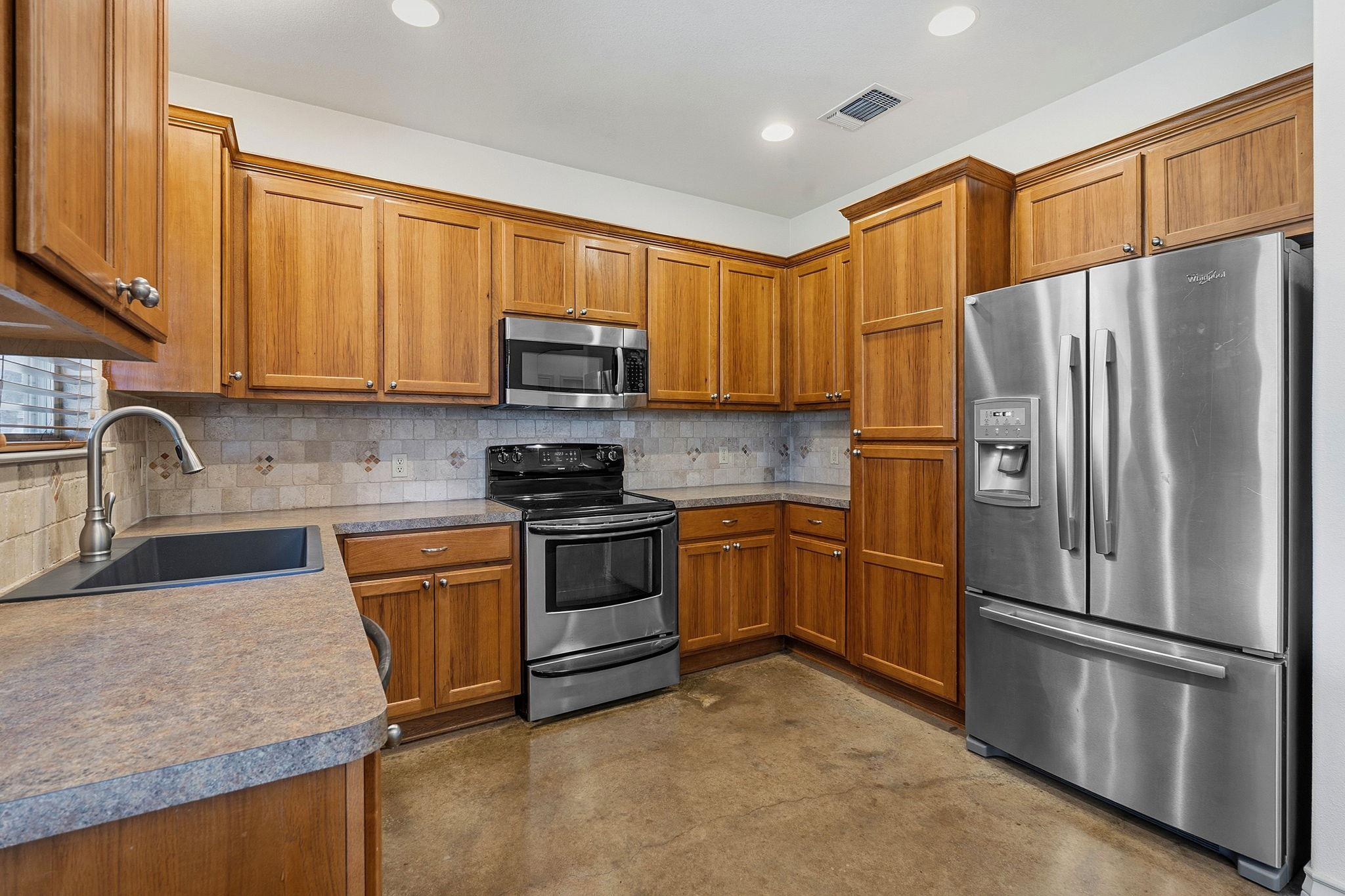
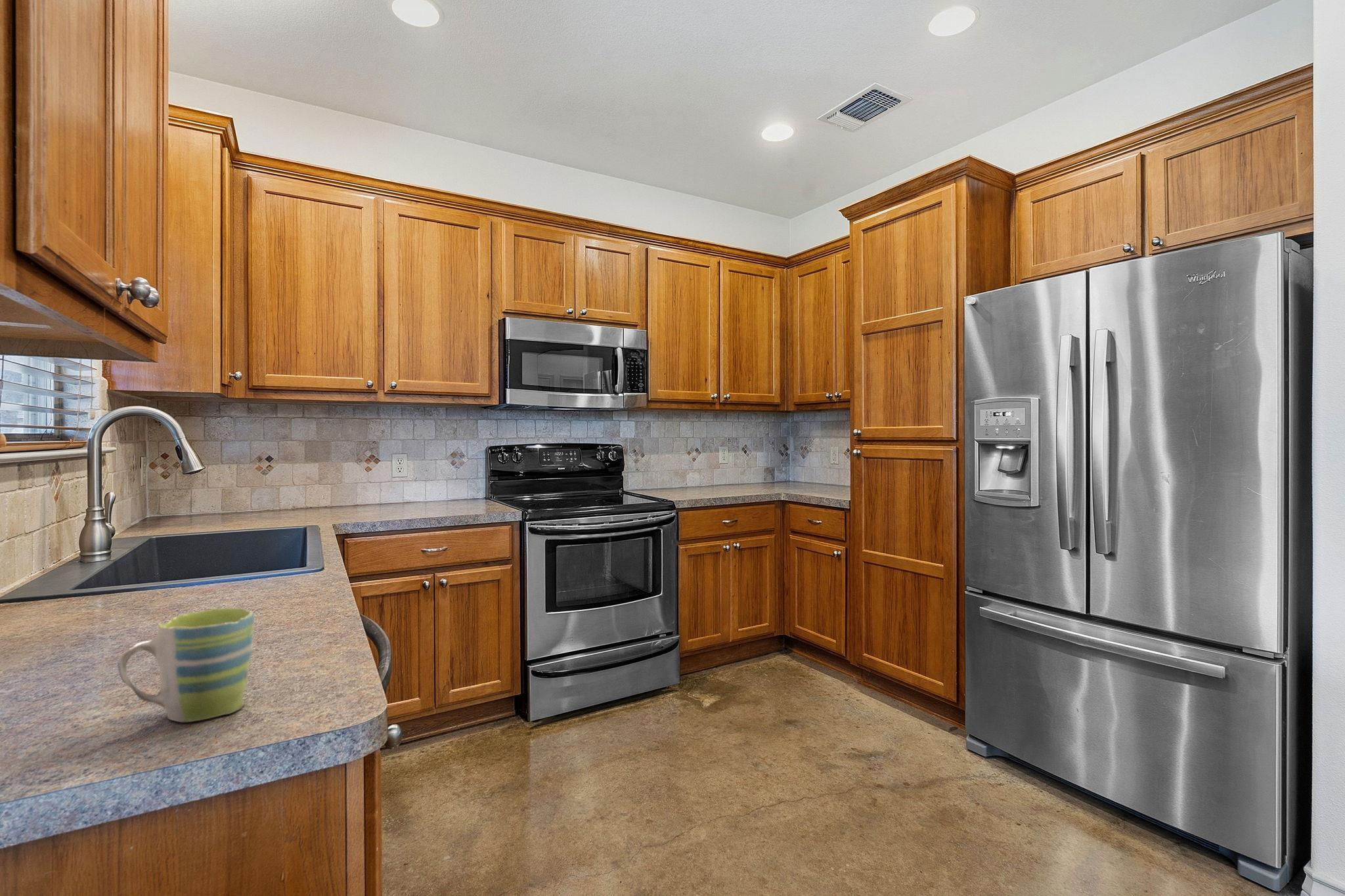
+ mug [117,607,255,723]
